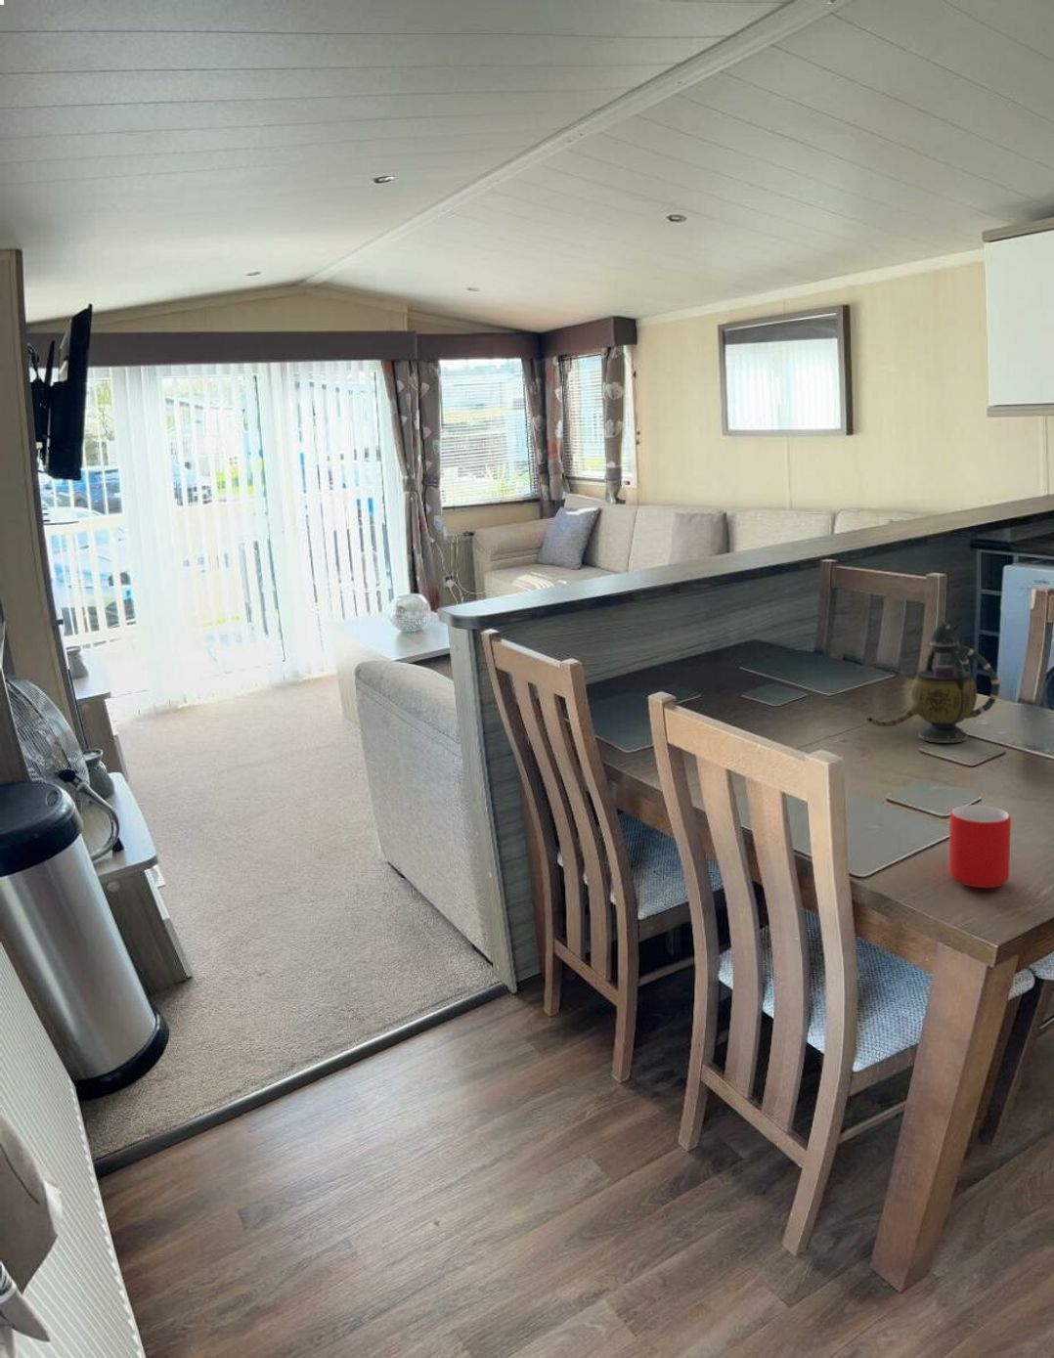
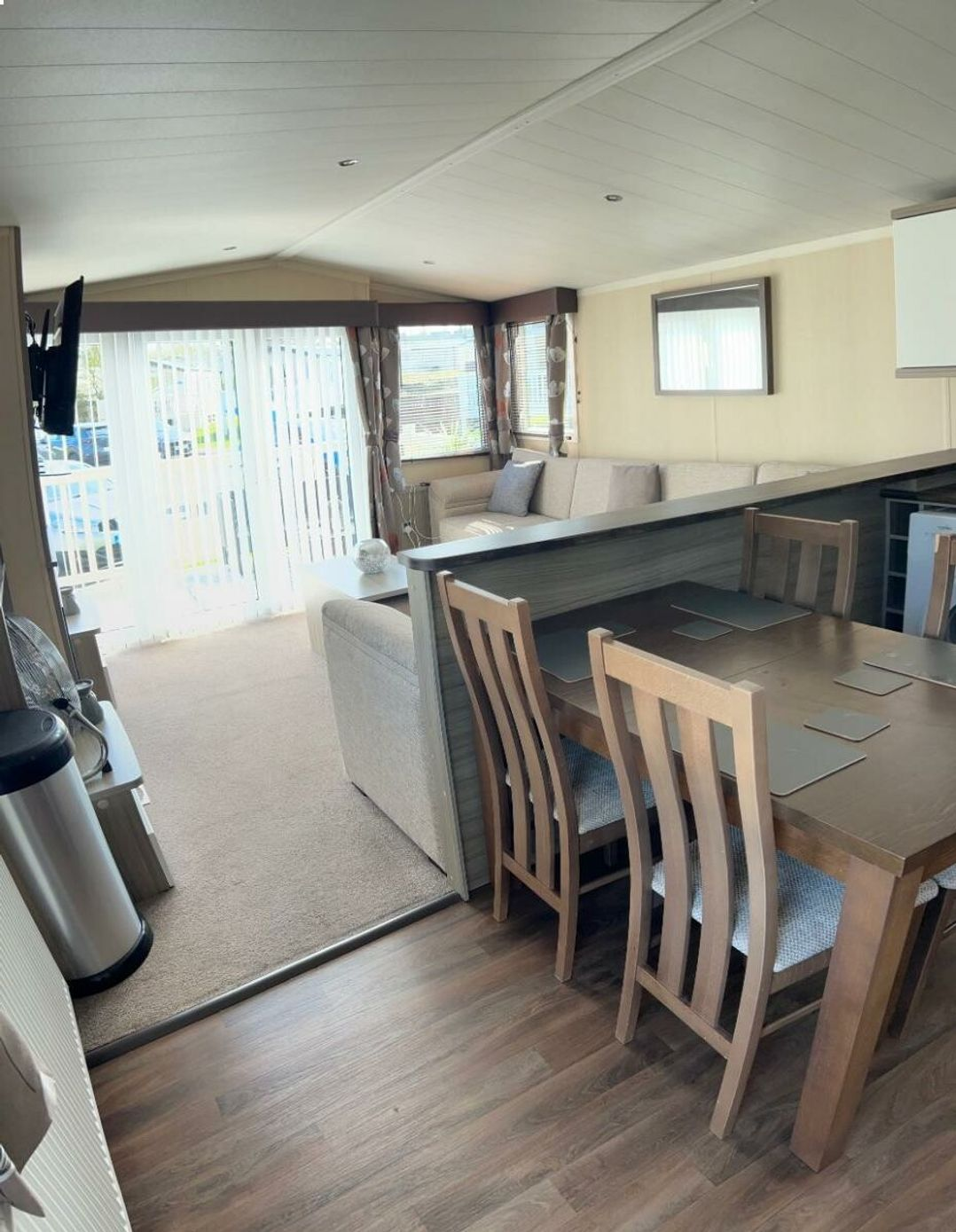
- teapot [865,619,1001,744]
- mug [948,804,1012,888]
